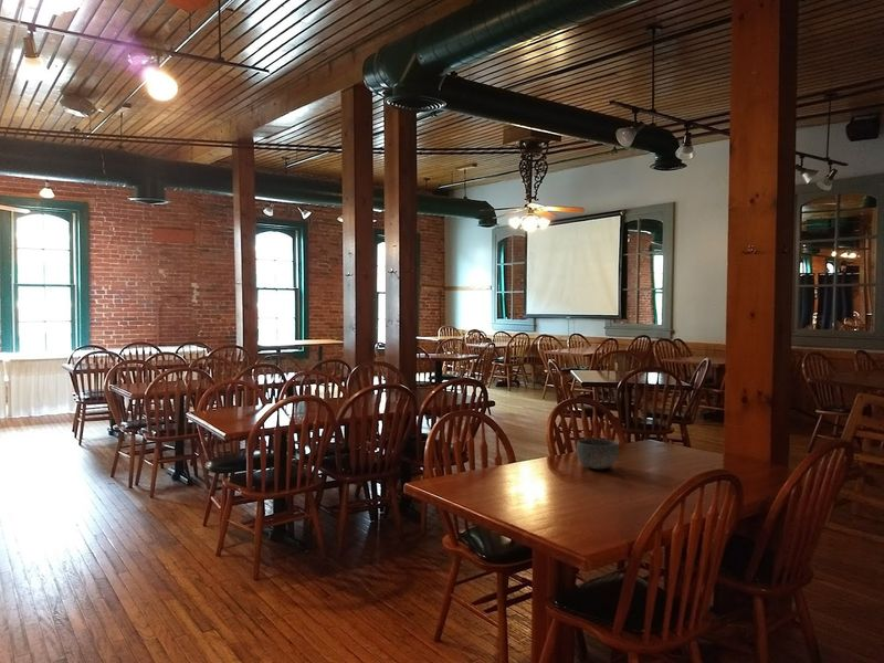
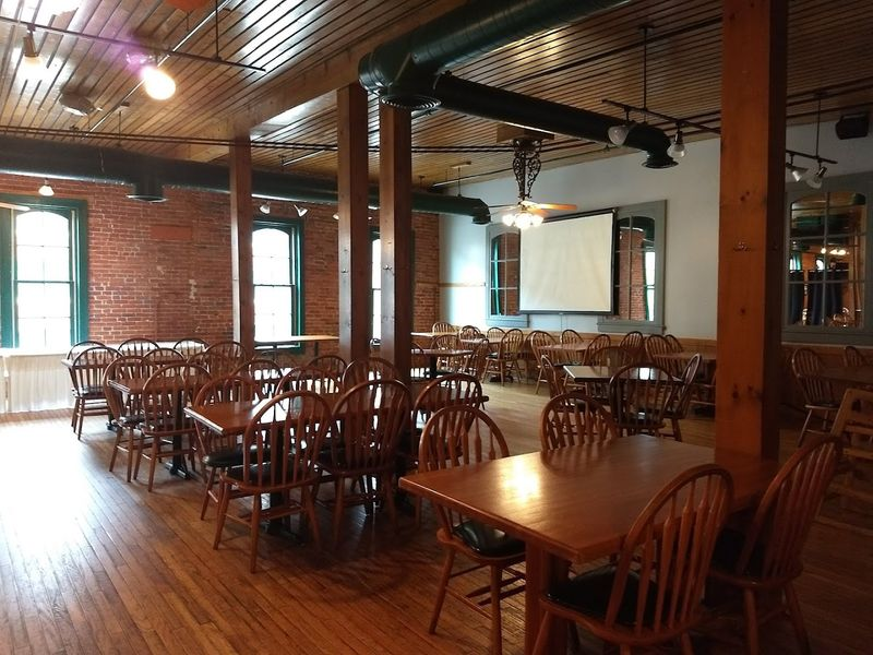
- bowl [576,438,620,471]
